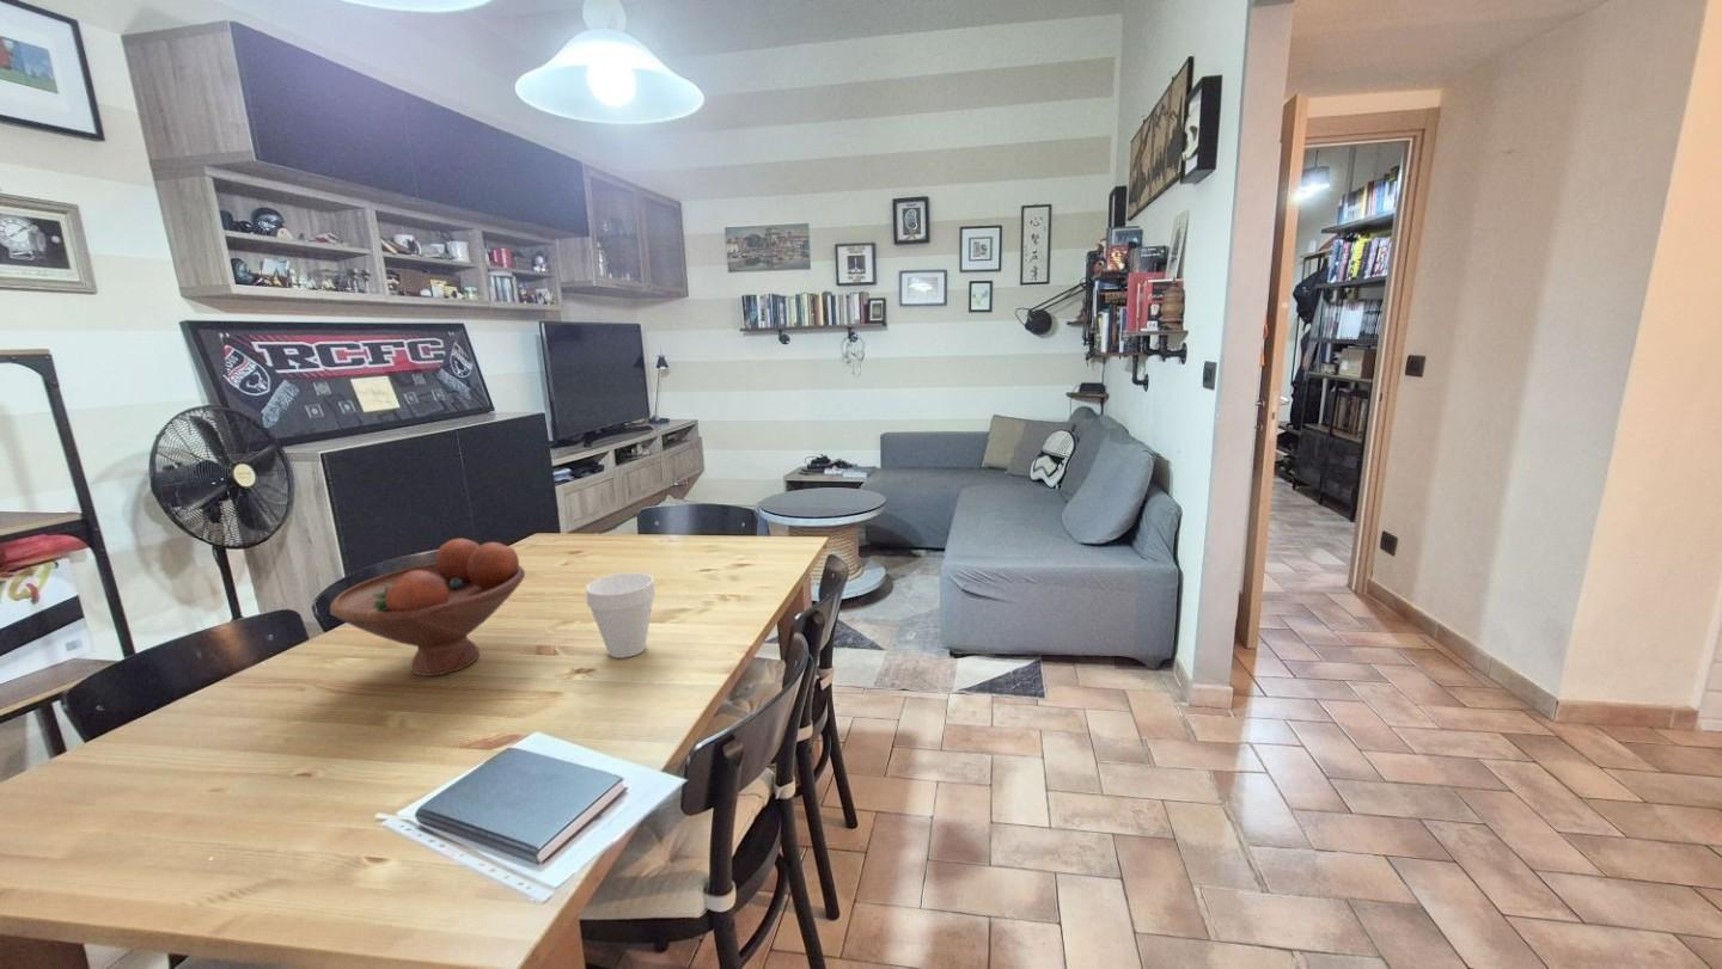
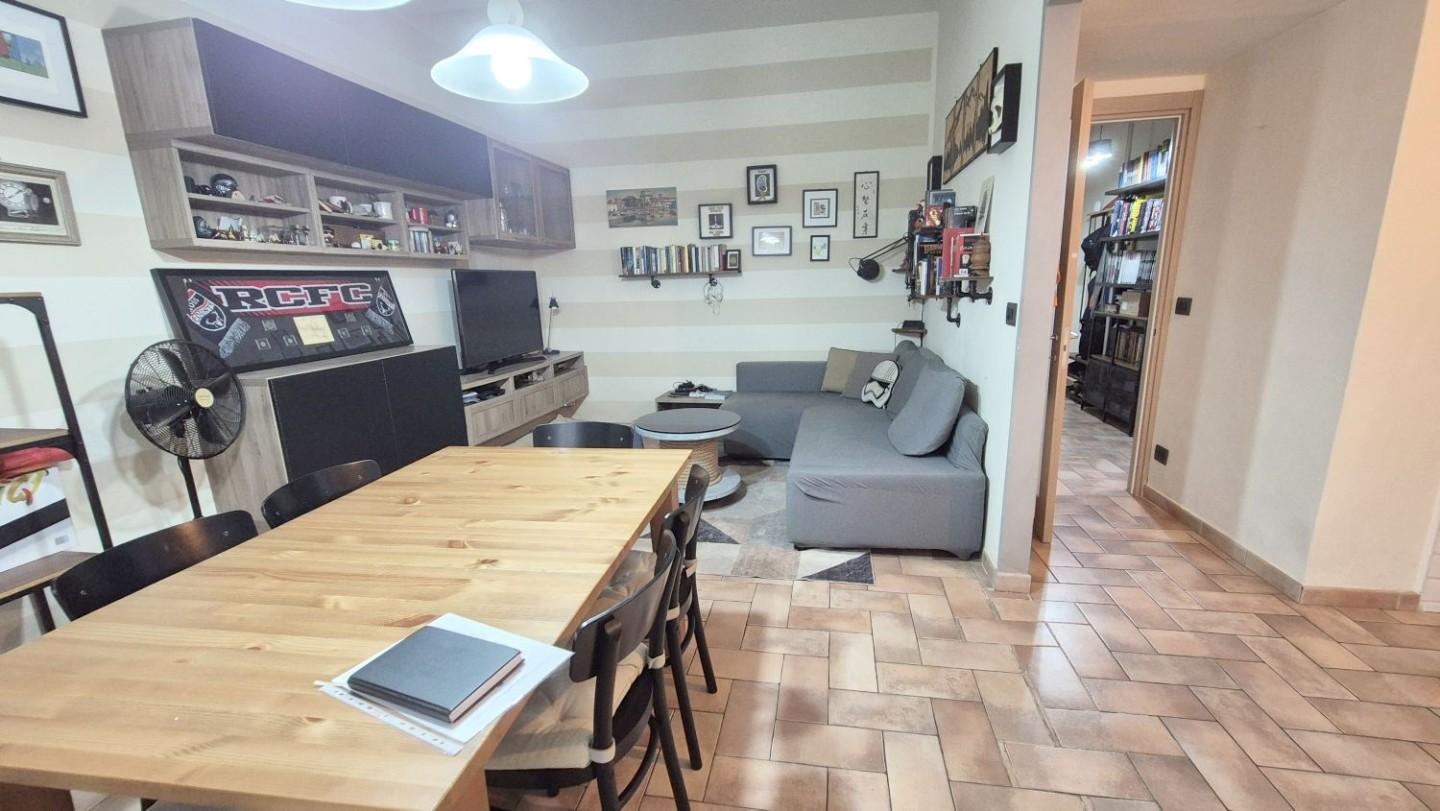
- cup [585,571,657,660]
- fruit bowl [329,538,526,677]
